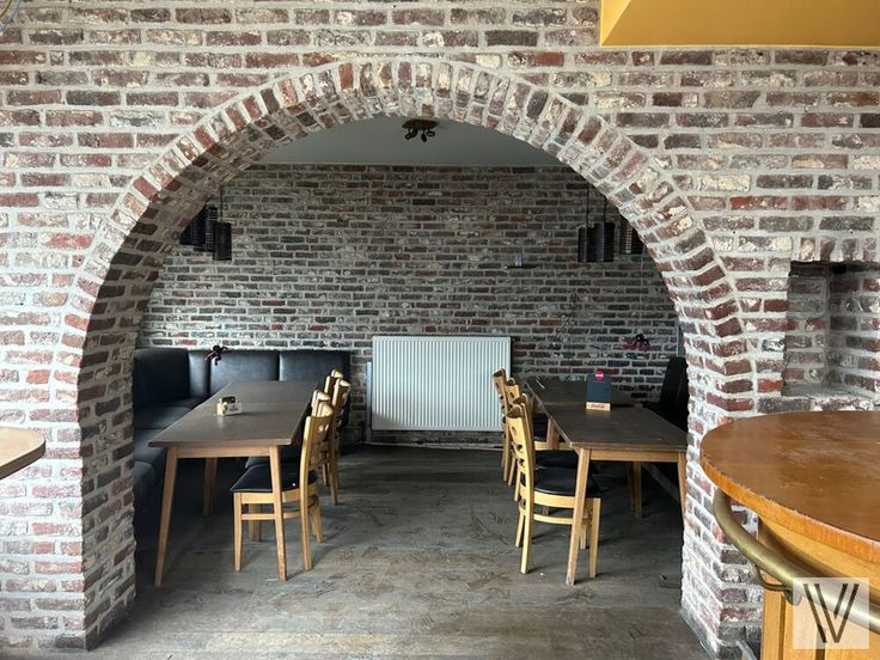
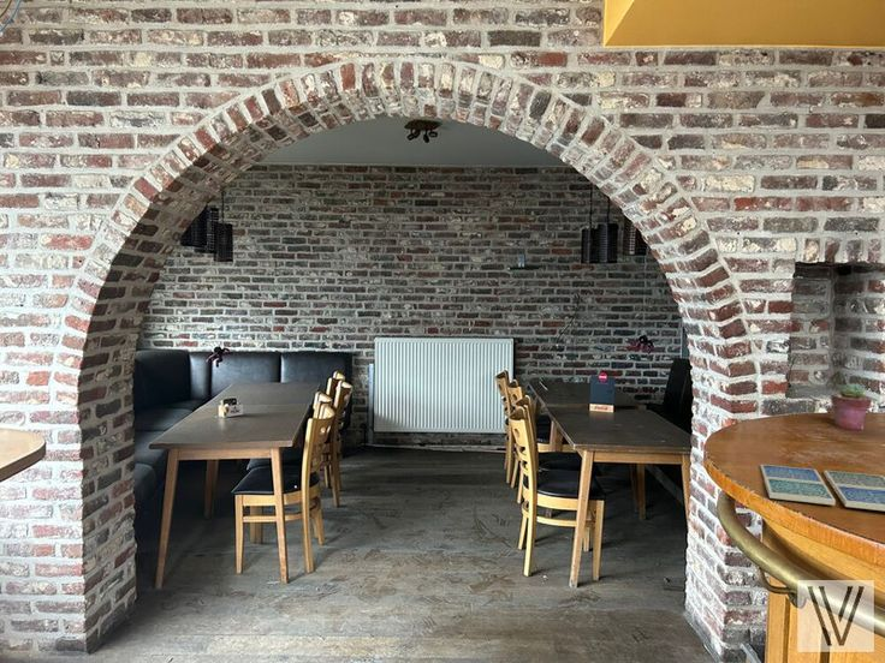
+ potted succulent [830,382,873,431]
+ drink coaster [759,464,885,512]
